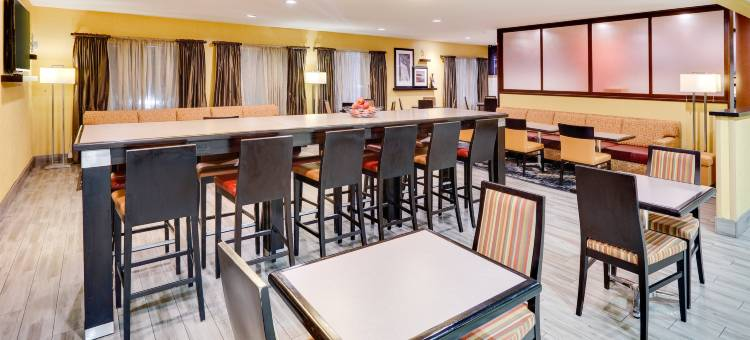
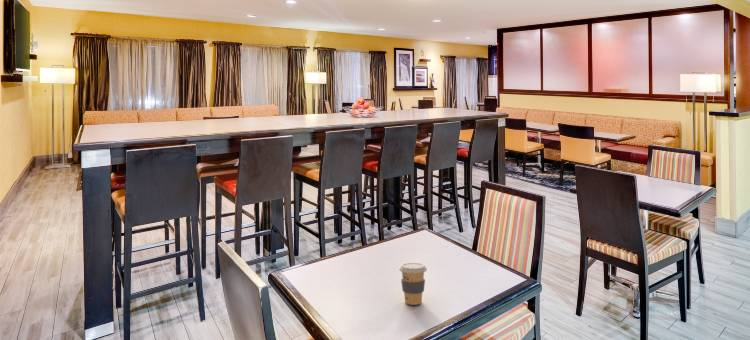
+ coffee cup [398,262,428,306]
